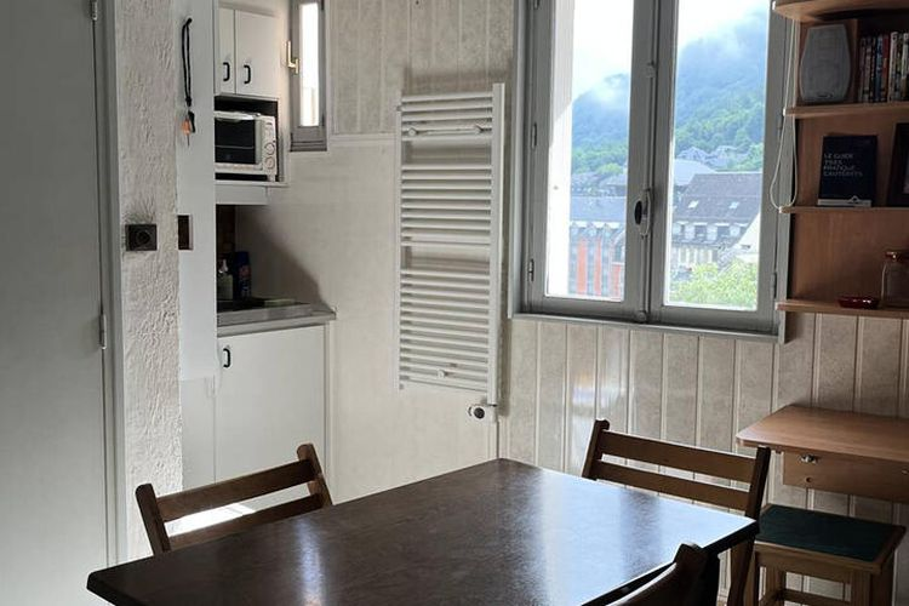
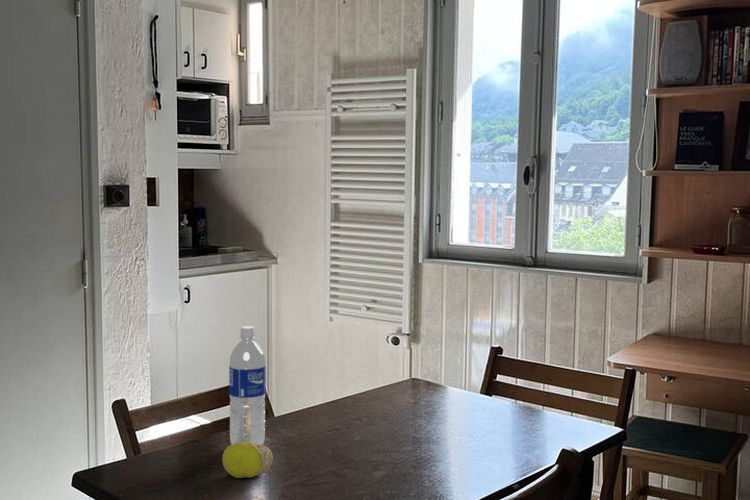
+ water bottle [228,325,267,445]
+ fruit [221,442,274,479]
